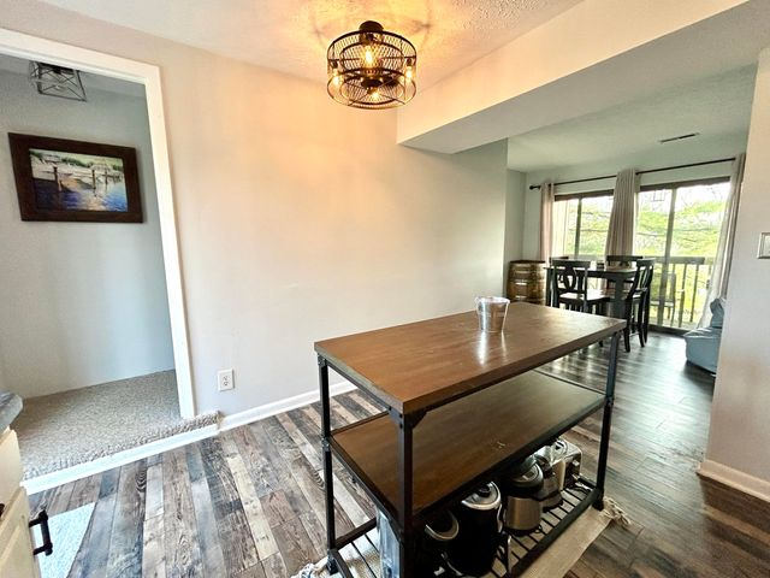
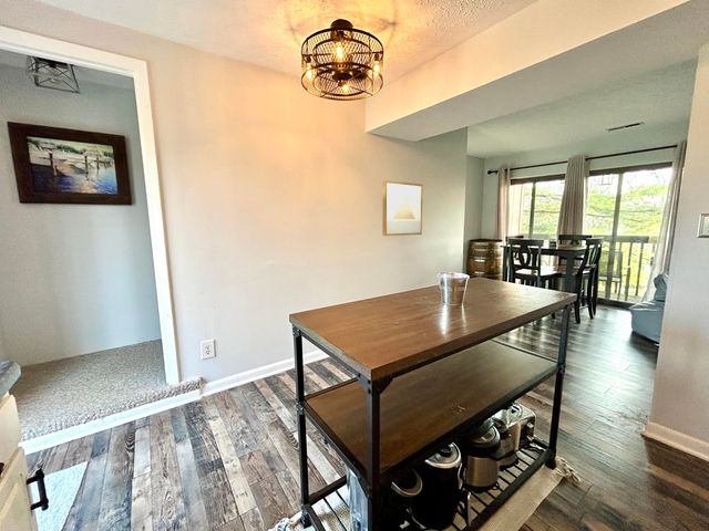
+ wall art [381,179,424,237]
